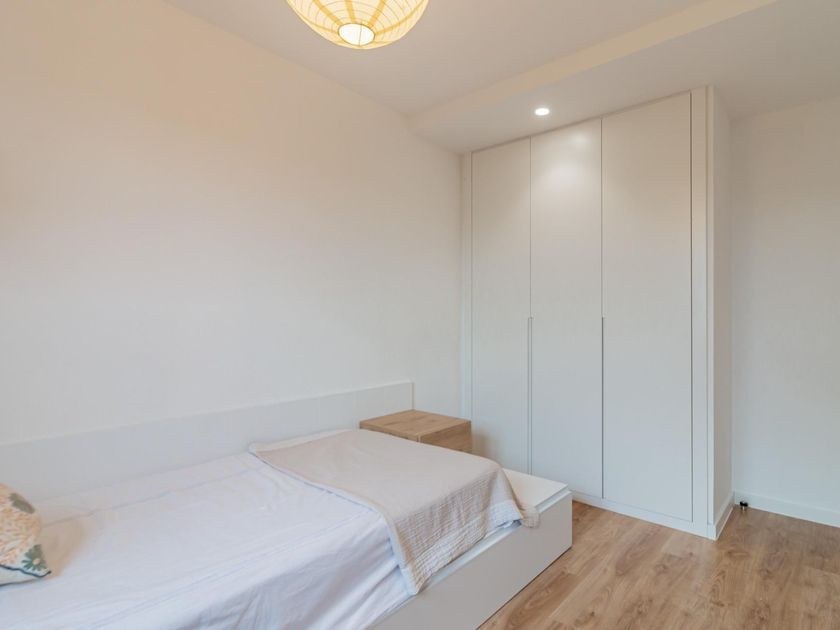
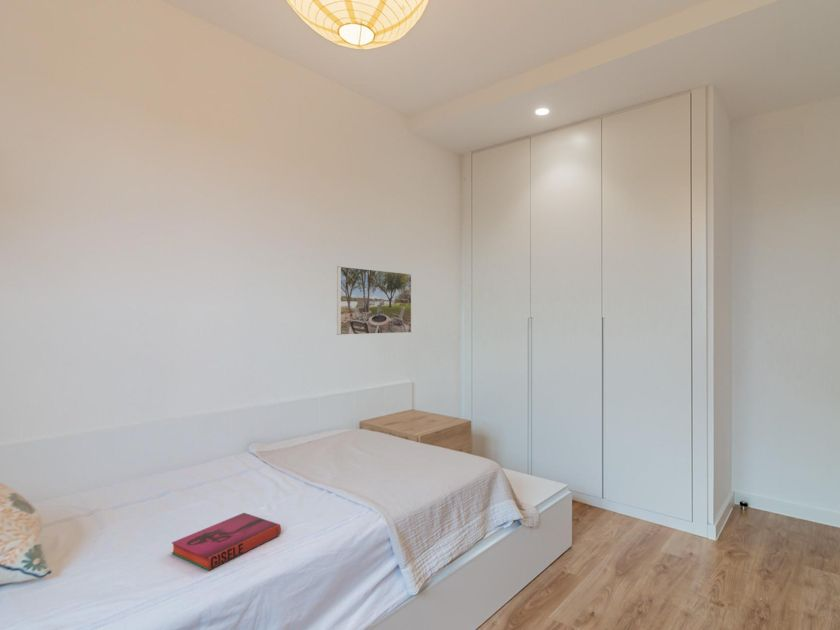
+ hardback book [171,512,282,571]
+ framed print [336,265,412,336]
